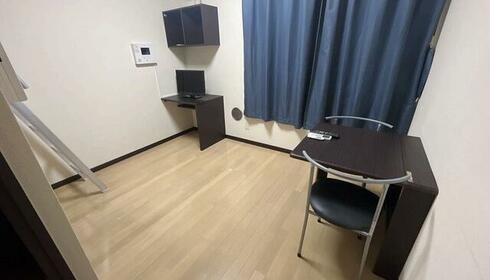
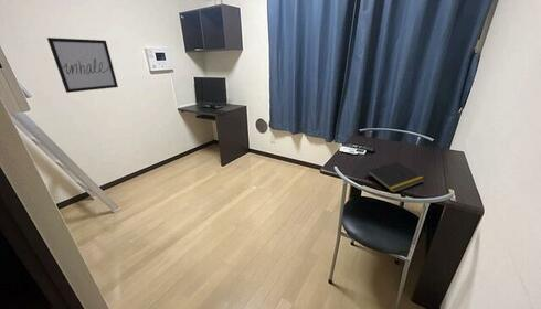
+ notepad [364,160,426,193]
+ wall art [46,36,119,94]
